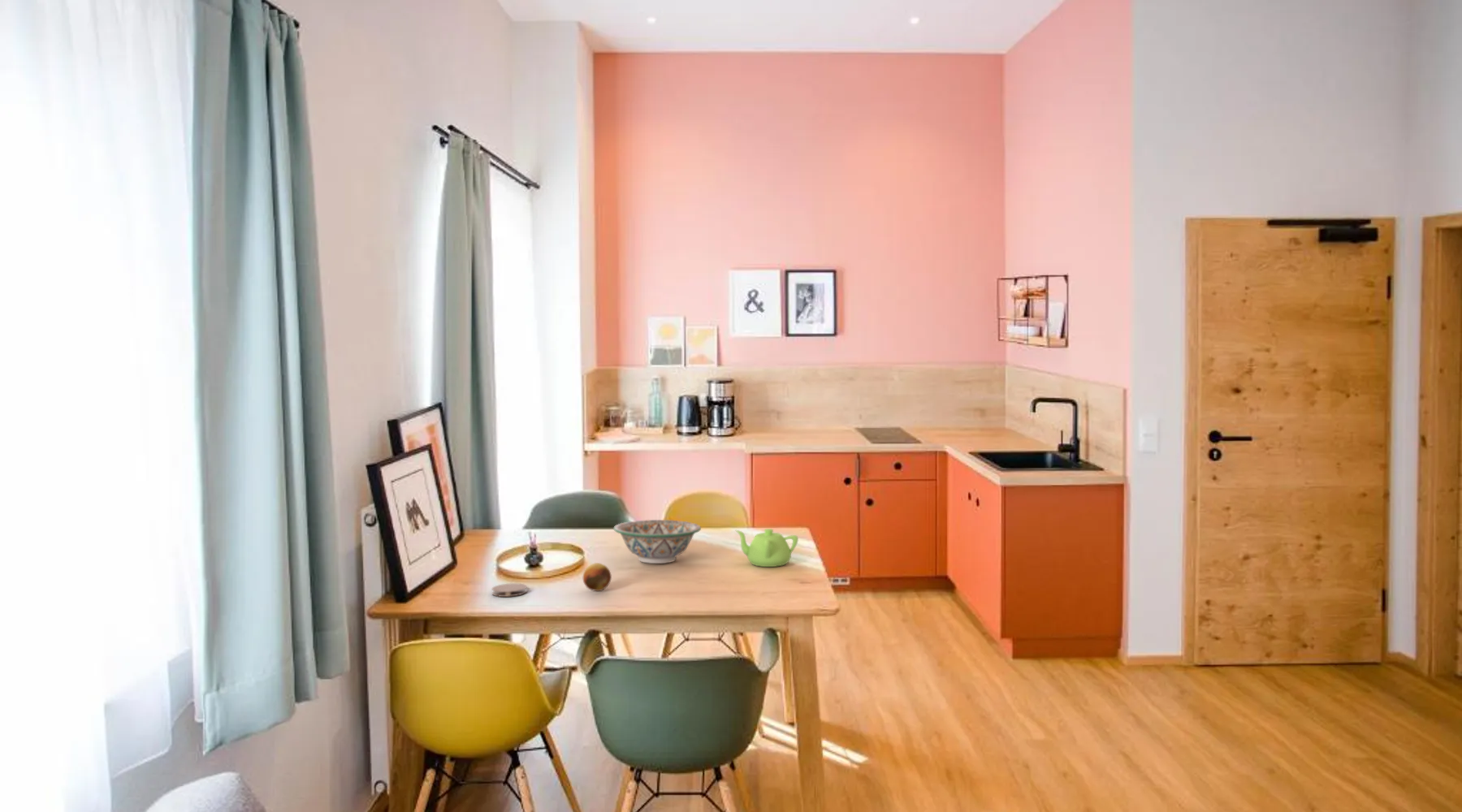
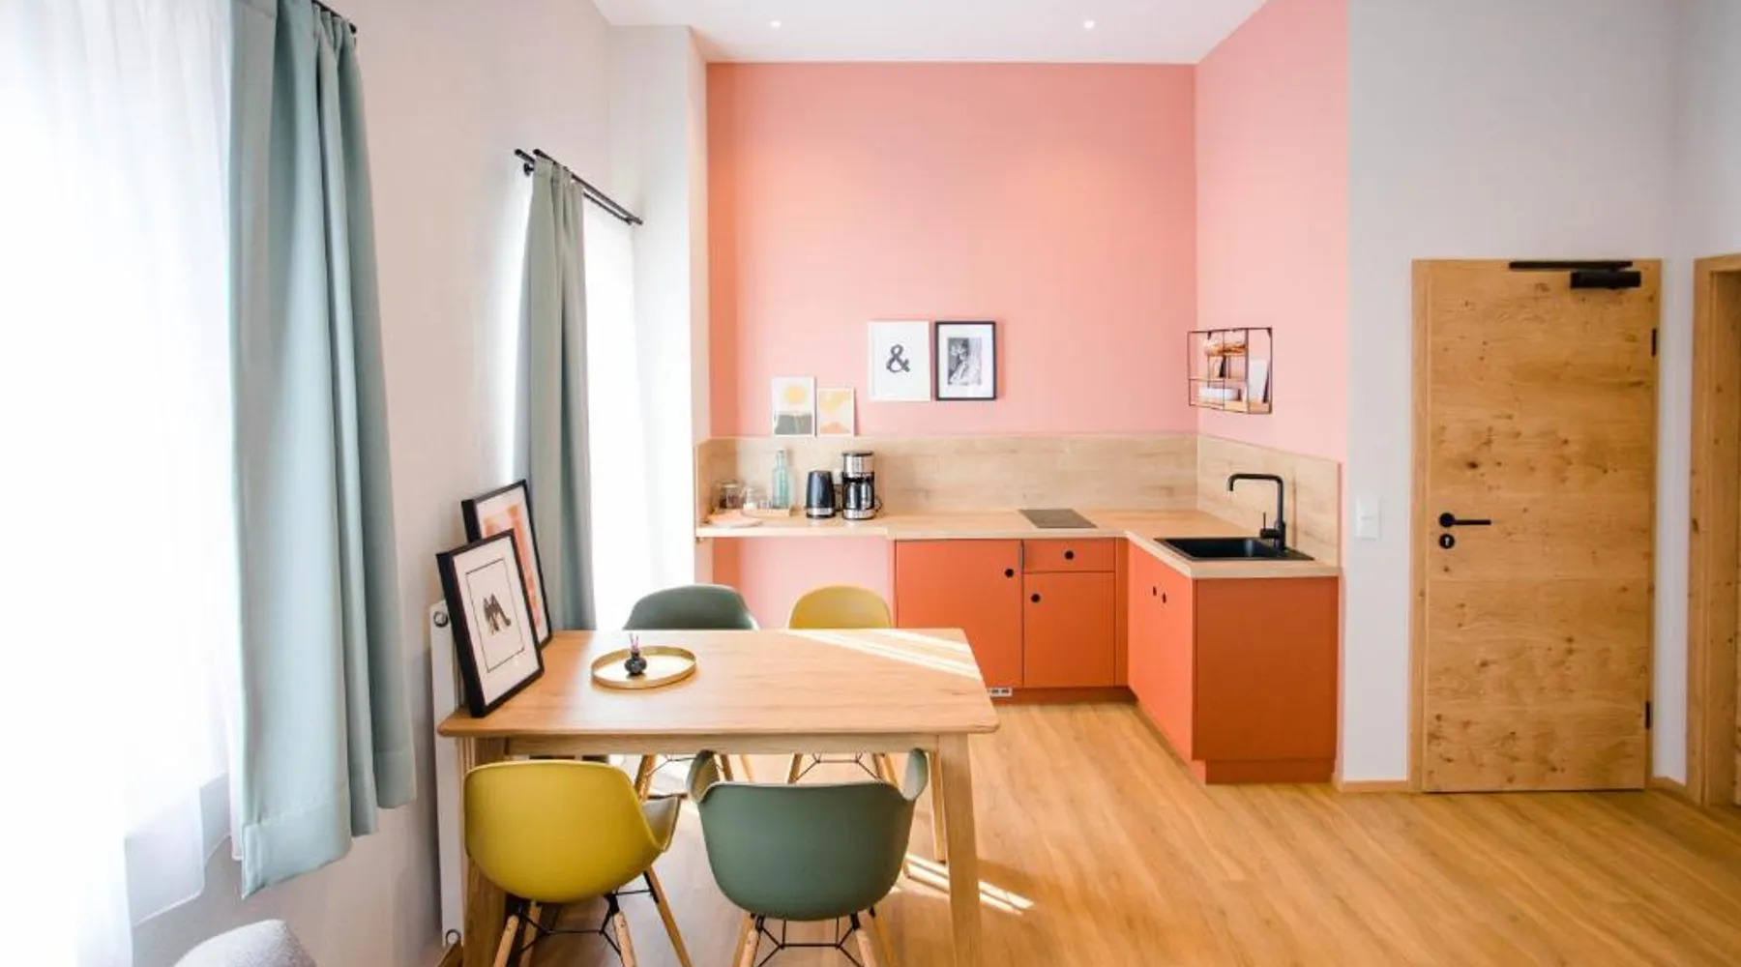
- decorative bowl [613,519,702,564]
- teapot [735,528,799,568]
- coaster [491,582,528,598]
- fruit [582,562,612,592]
